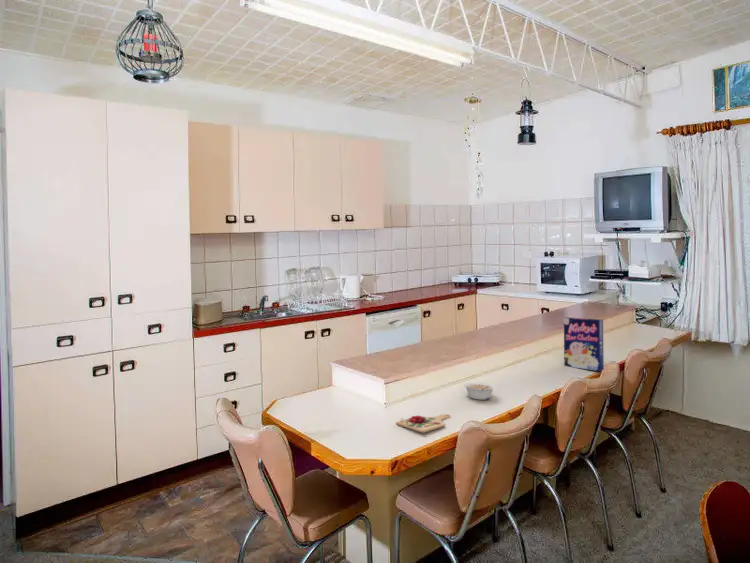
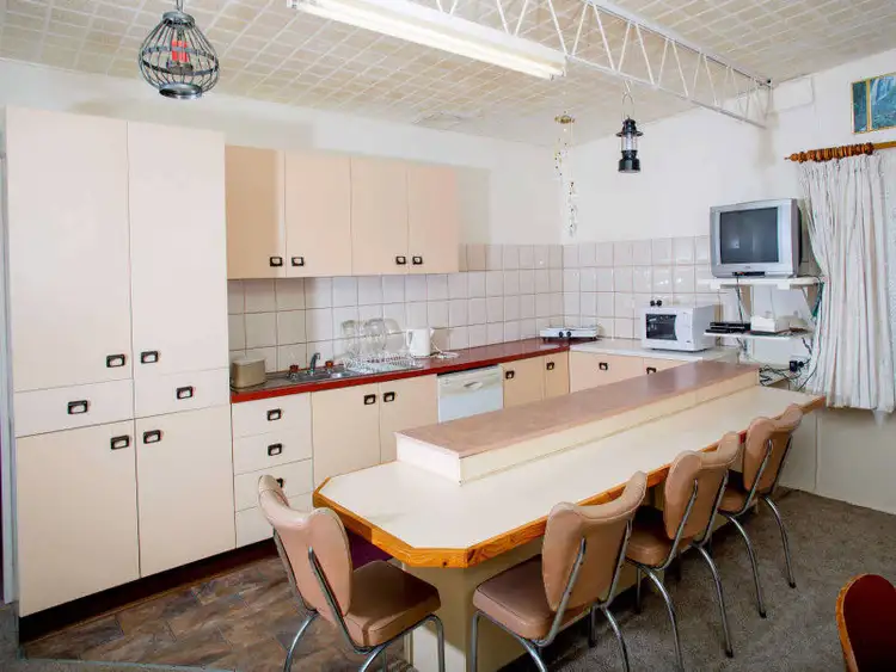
- cutting board [395,413,451,434]
- cereal box [563,316,605,372]
- legume [463,382,496,401]
